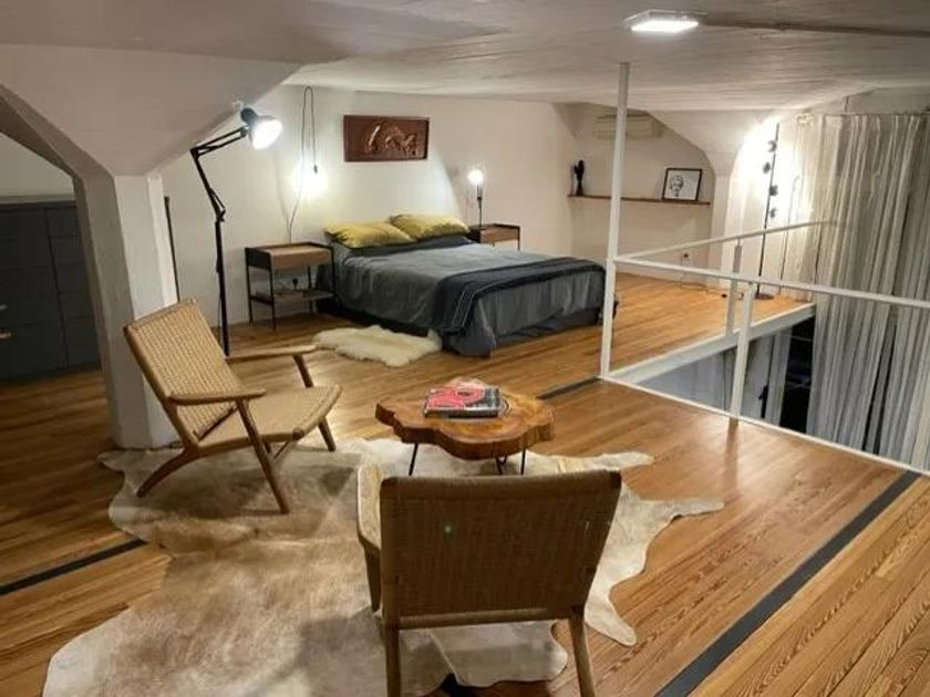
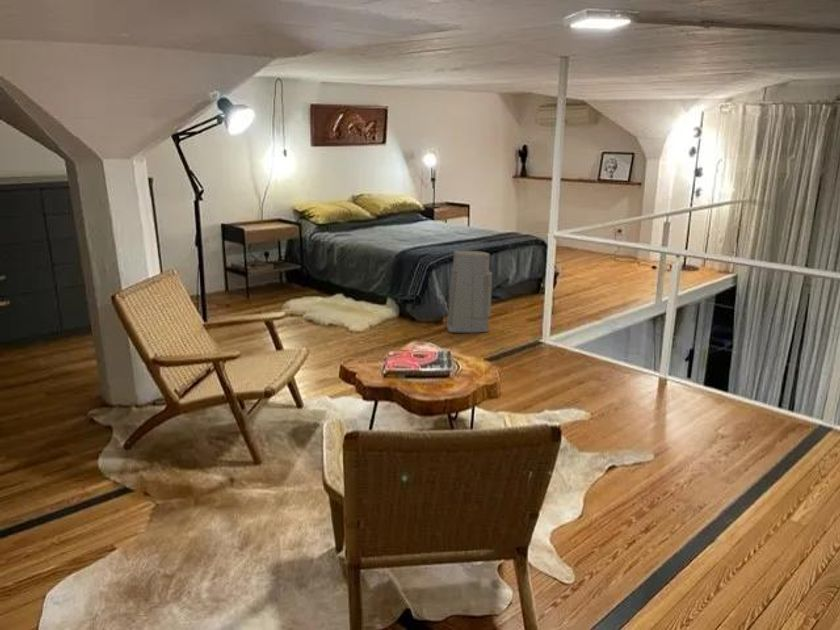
+ air purifier [445,249,493,334]
